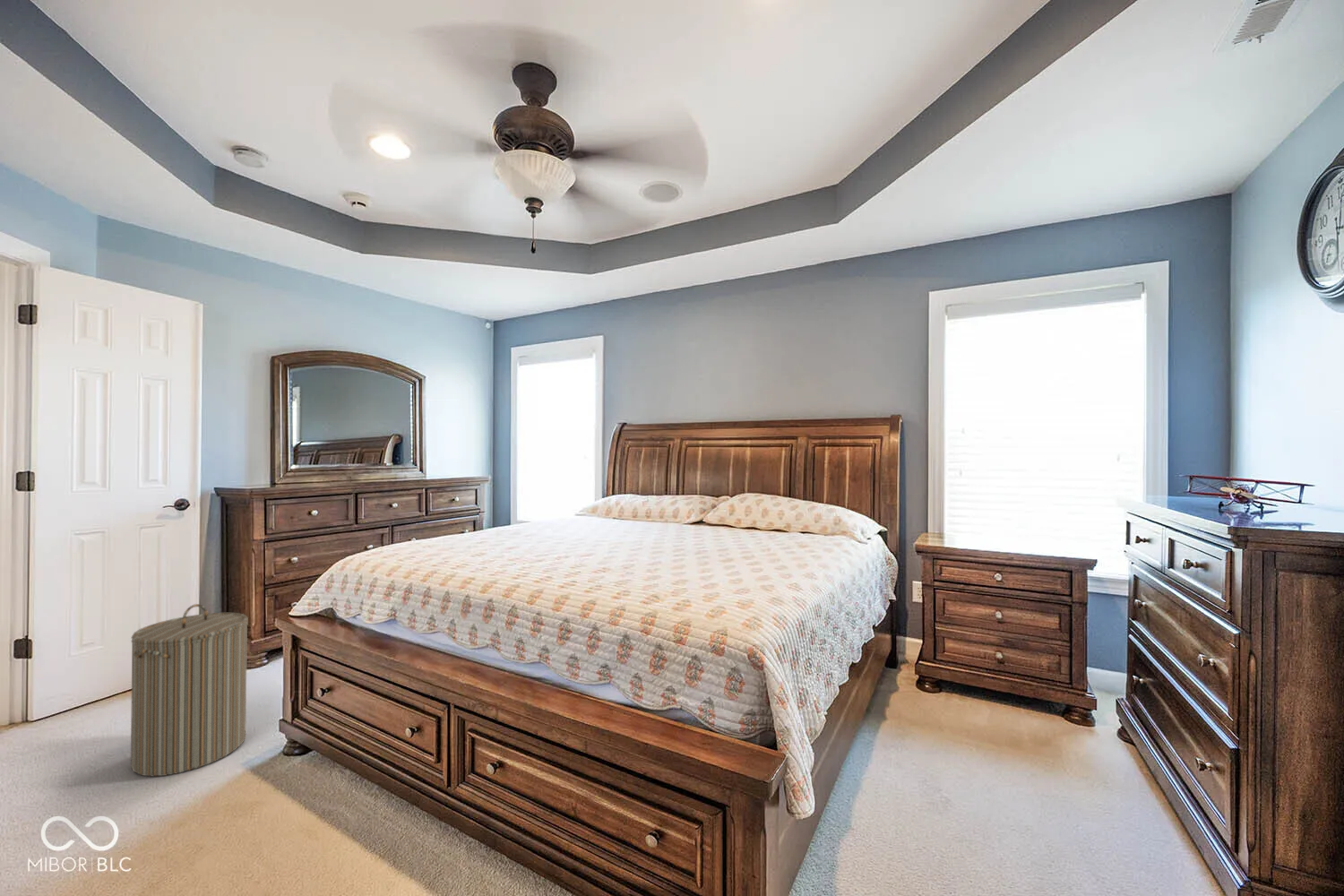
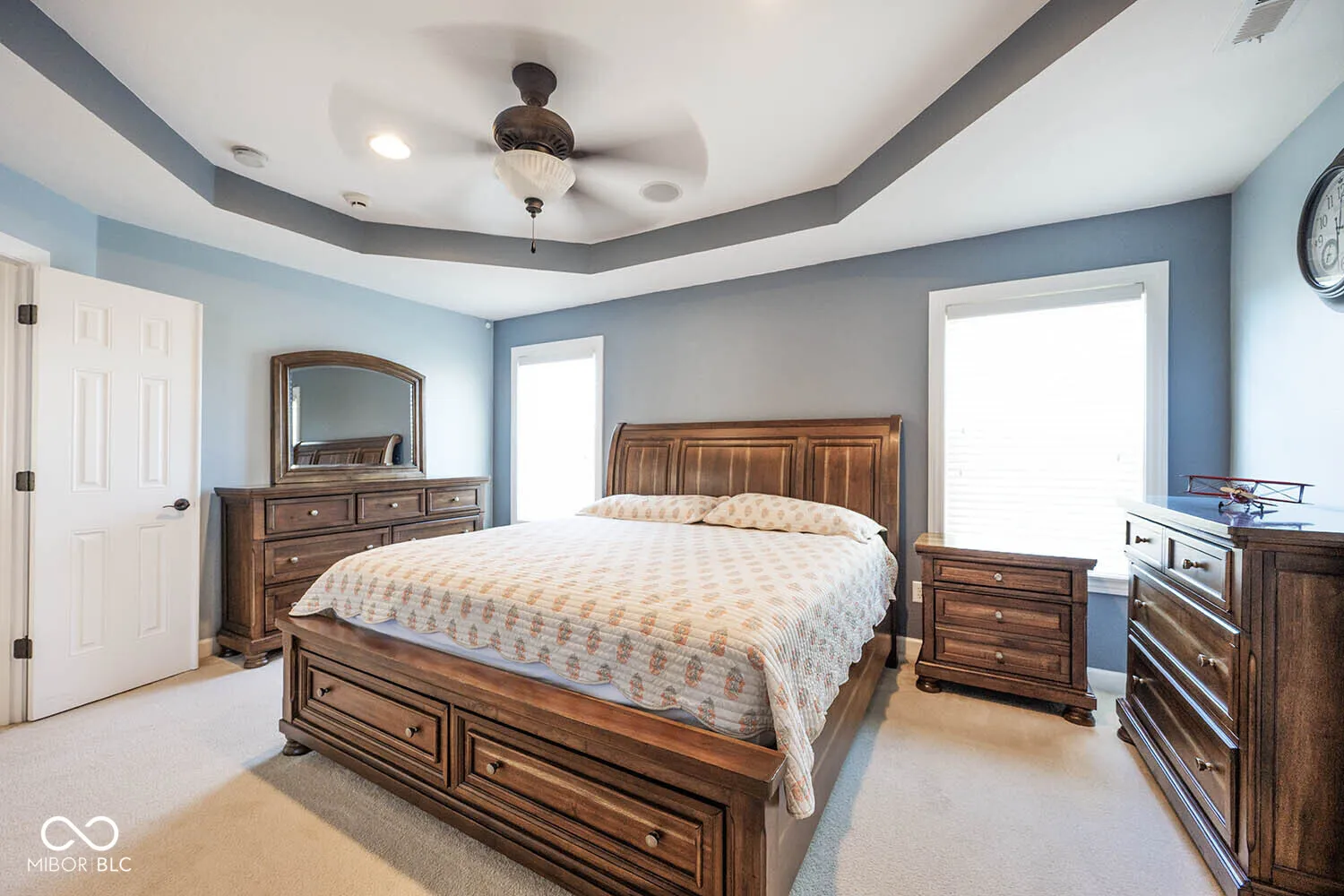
- laundry hamper [130,603,249,778]
